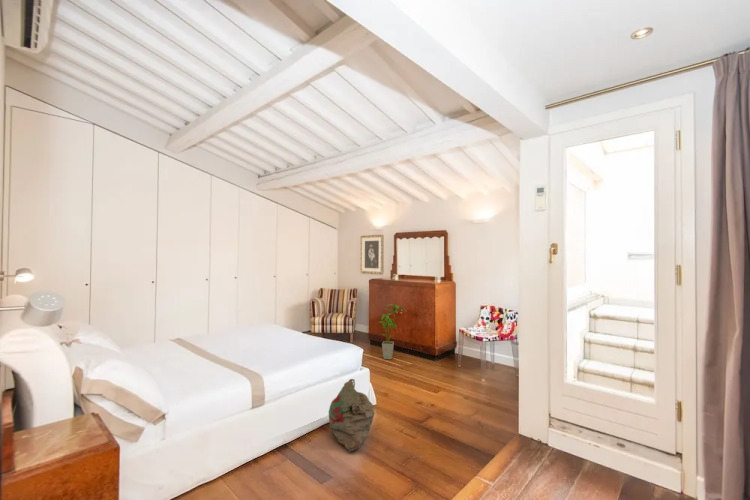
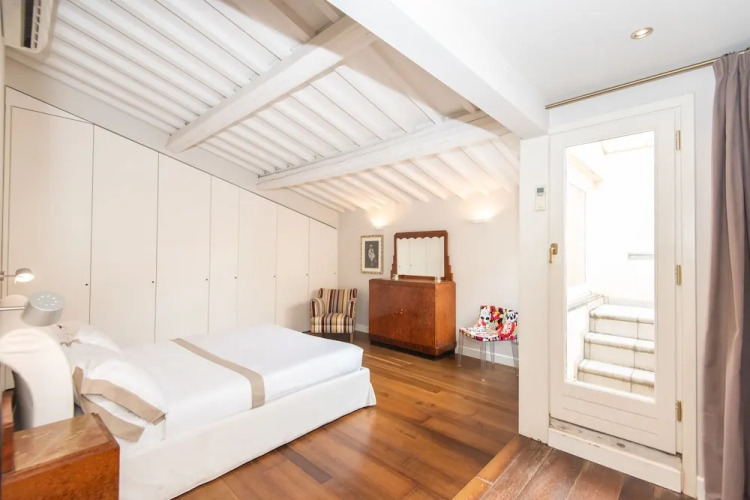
- bag [328,378,376,453]
- house plant [378,303,405,360]
